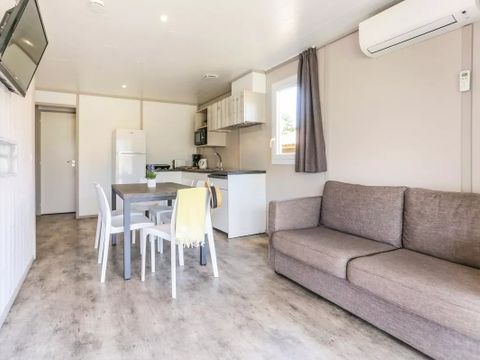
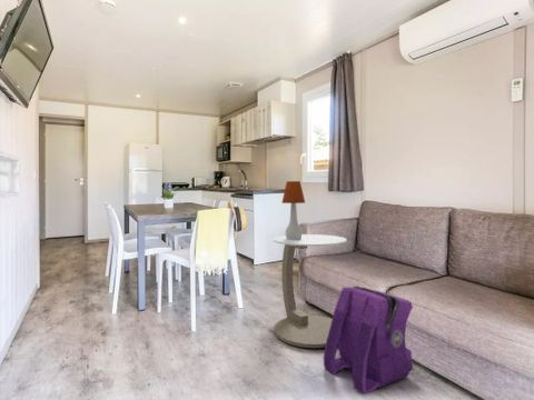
+ backpack [323,286,414,396]
+ side table [273,233,348,349]
+ table lamp [280,180,306,240]
